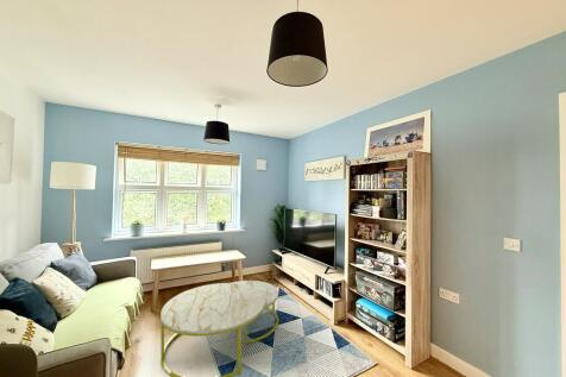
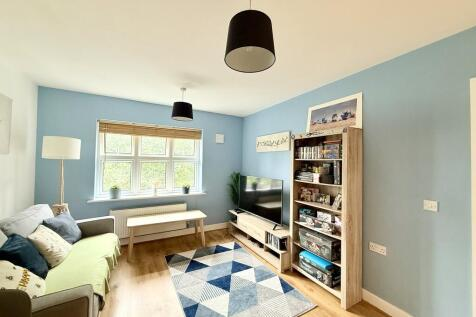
- coffee table [159,279,279,377]
